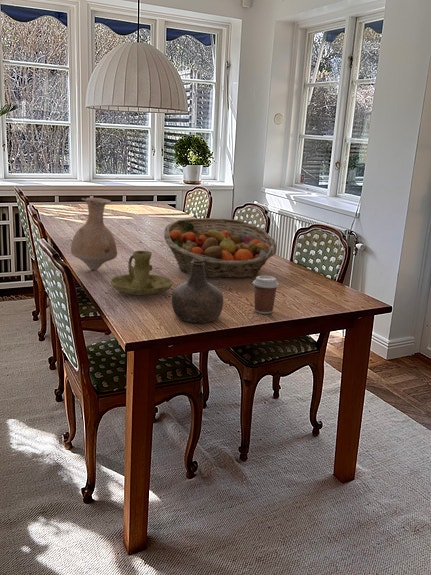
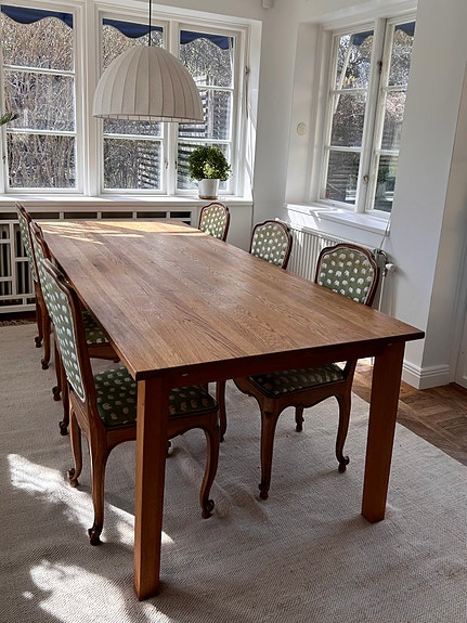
- vase [70,197,118,271]
- bottle [171,259,224,324]
- fruit basket [163,217,278,279]
- coffee cup [252,275,280,315]
- candle holder [110,250,173,296]
